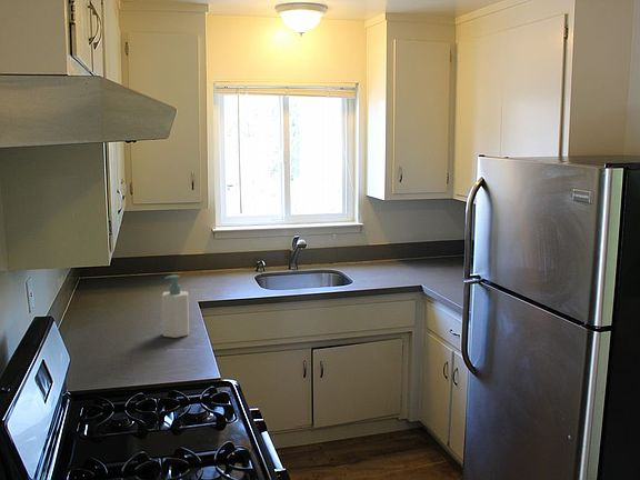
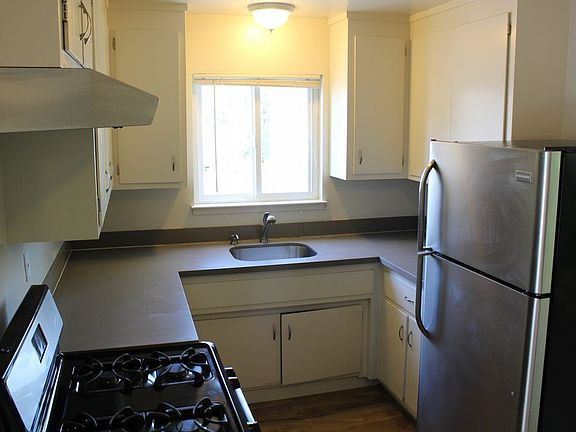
- soap bottle [161,274,190,339]
